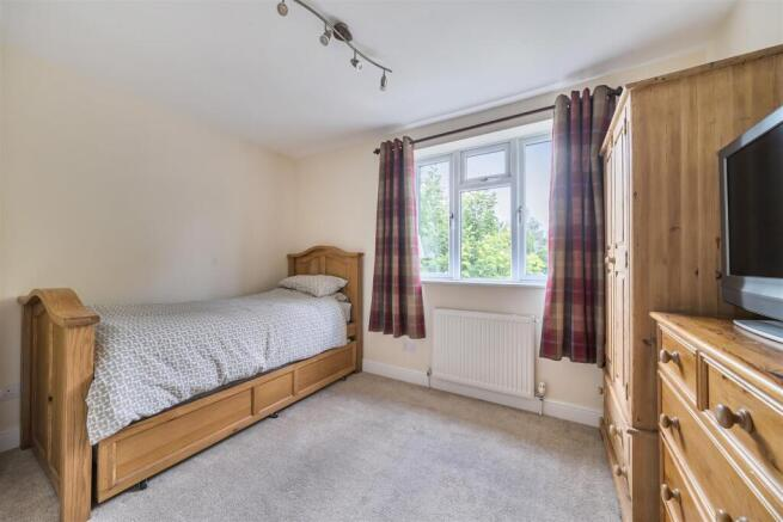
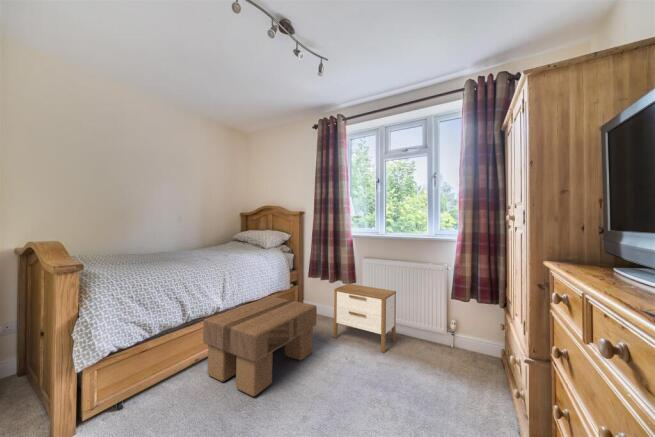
+ nightstand [333,283,397,353]
+ footstool [202,296,318,397]
